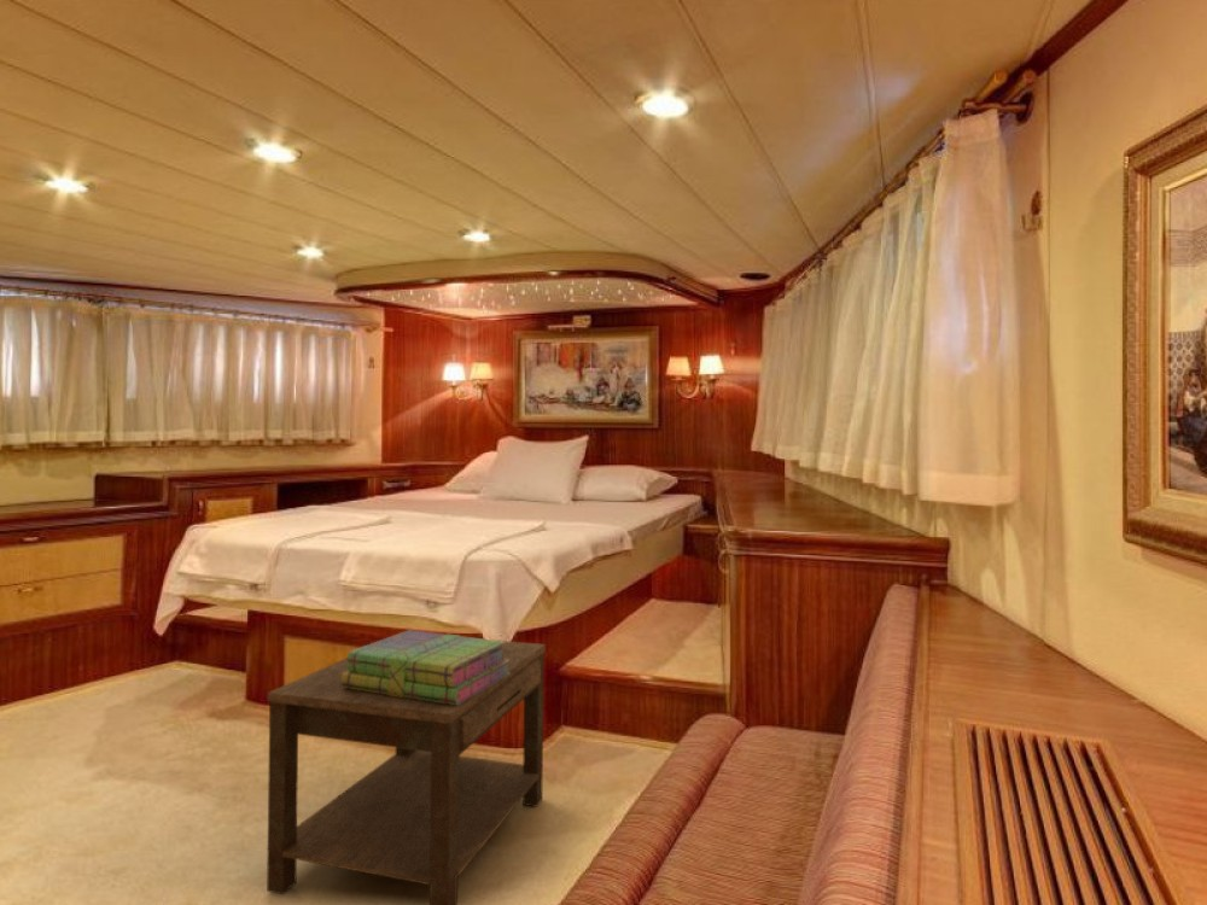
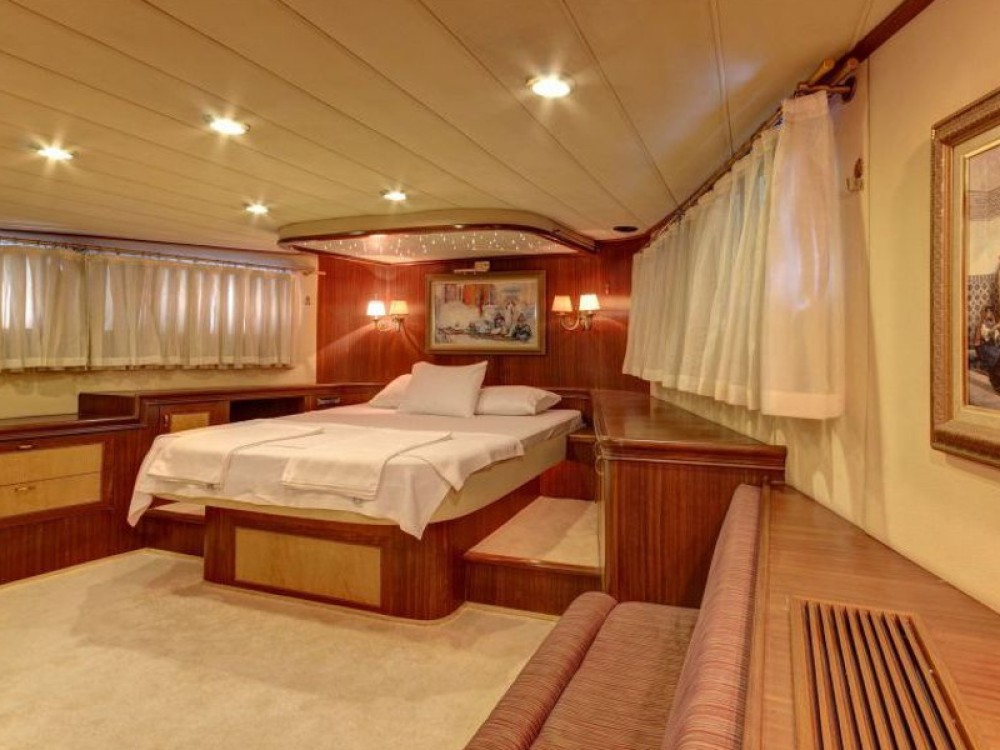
- stack of books [342,629,511,705]
- side table [266,638,547,905]
